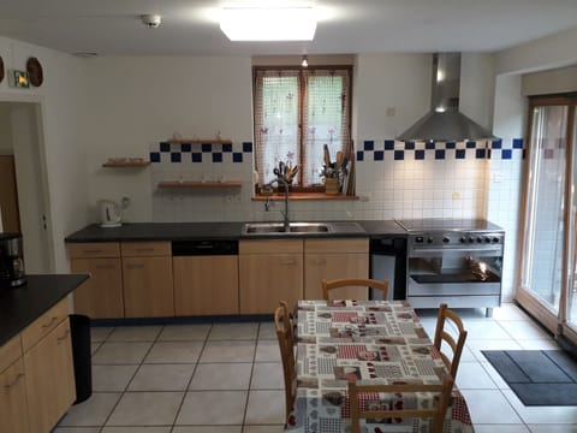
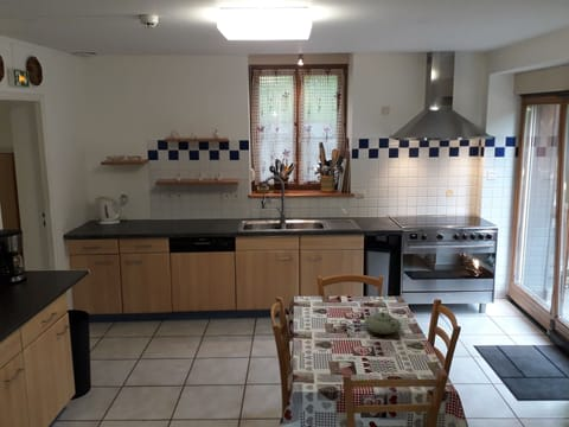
+ teapot [363,300,403,334]
